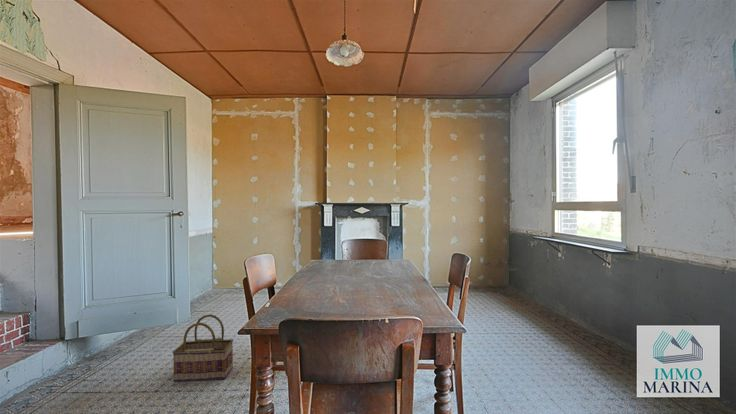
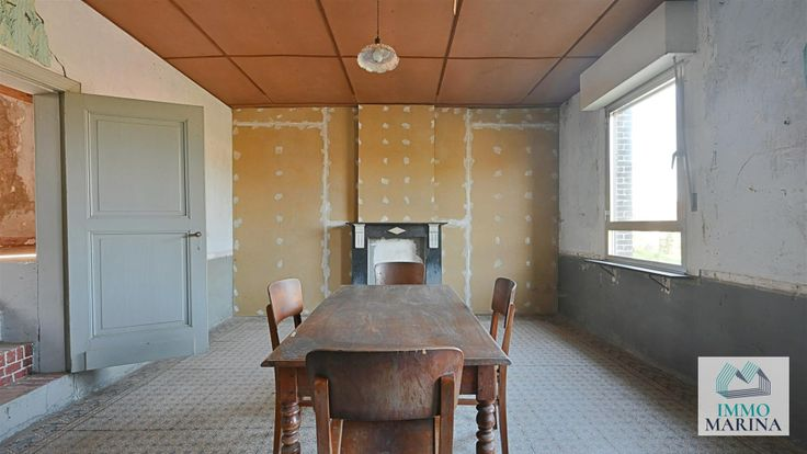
- basket [171,313,234,383]
